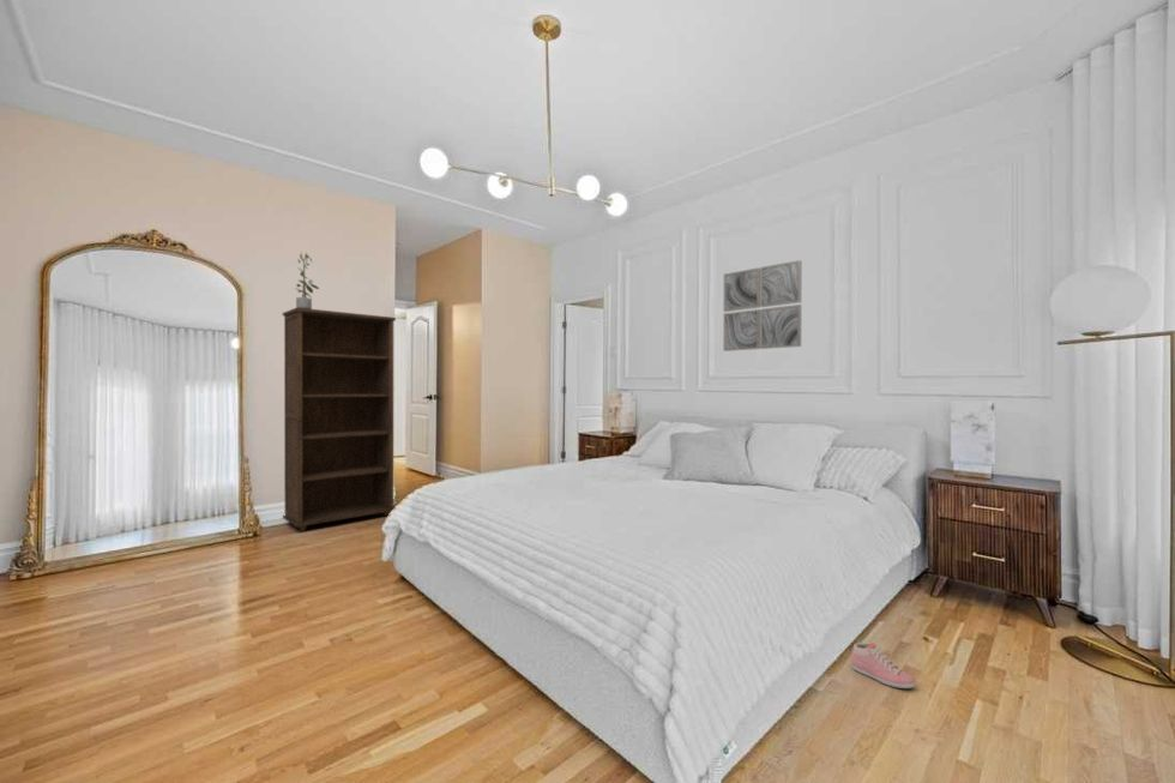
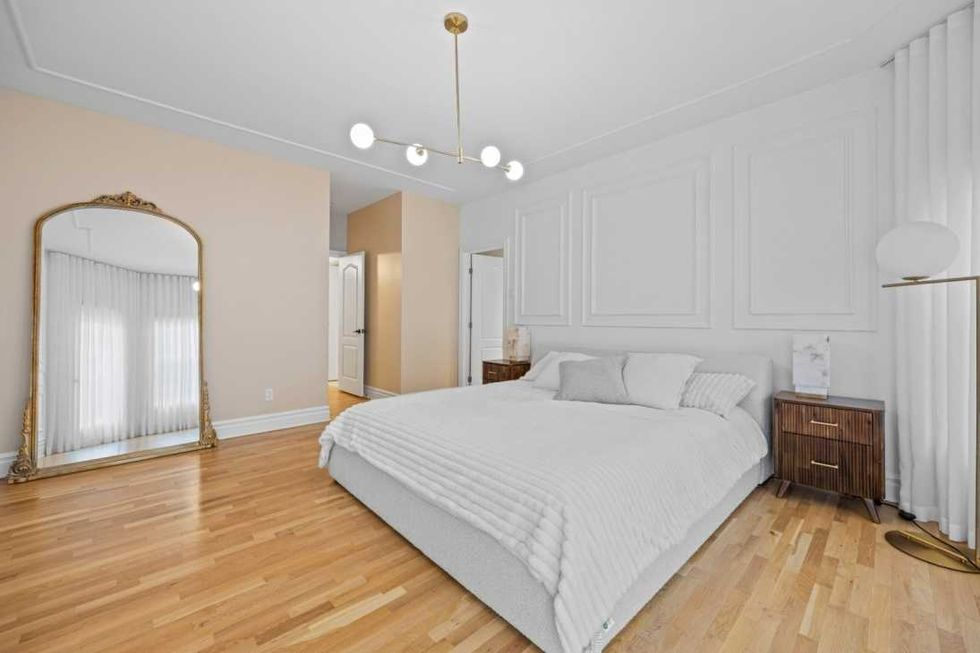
- sneaker [850,642,916,689]
- potted plant [294,251,320,309]
- bookcase [282,307,397,532]
- wall art [723,259,802,353]
